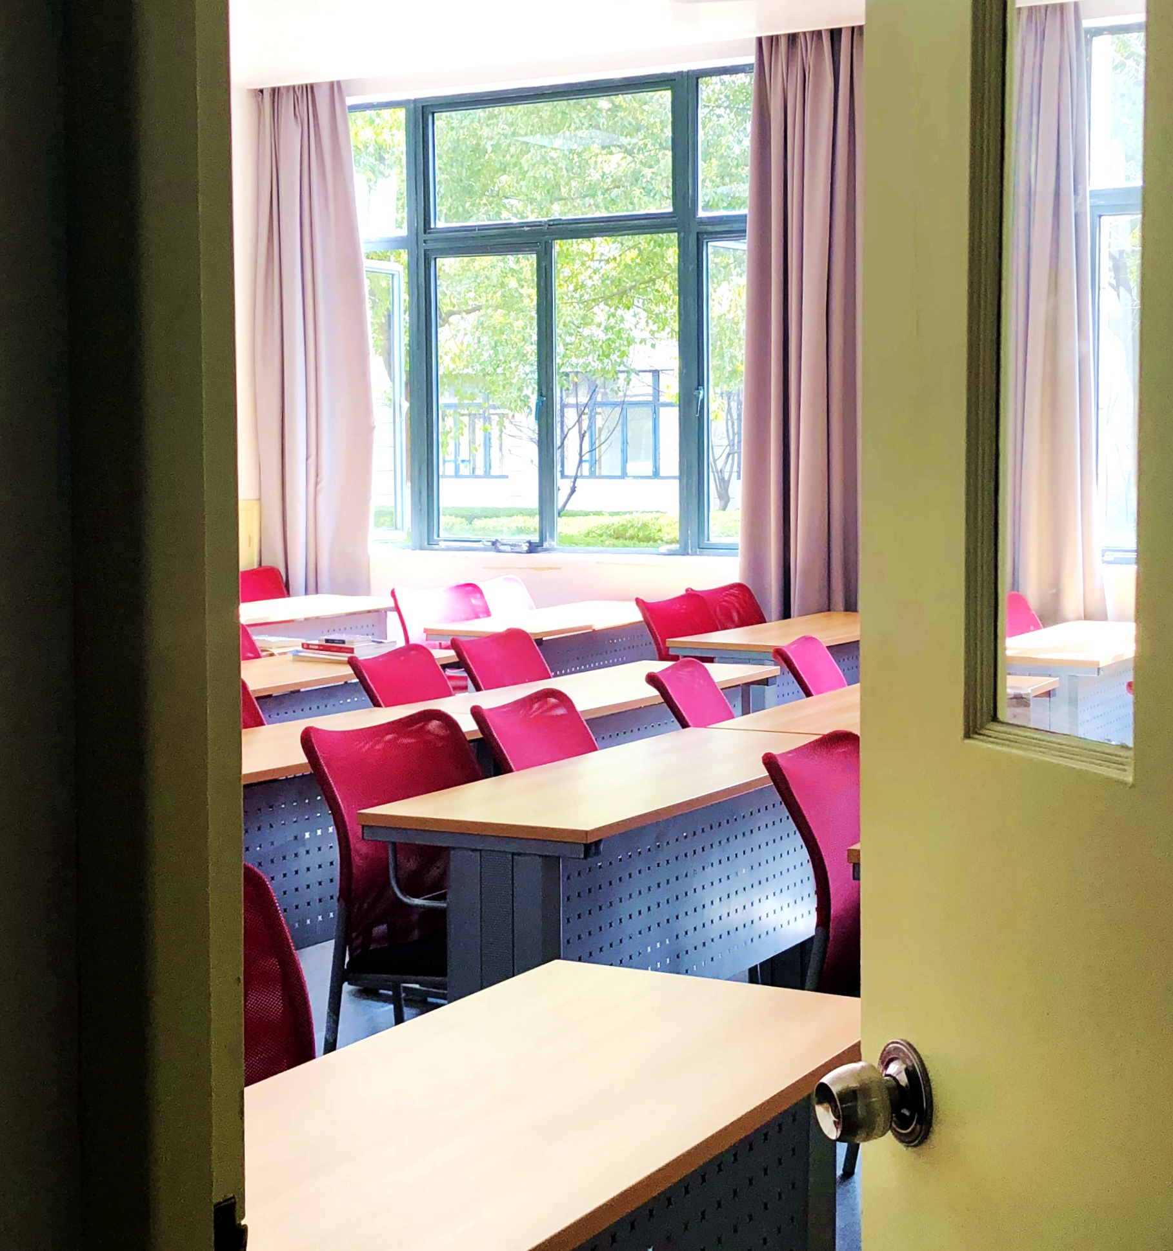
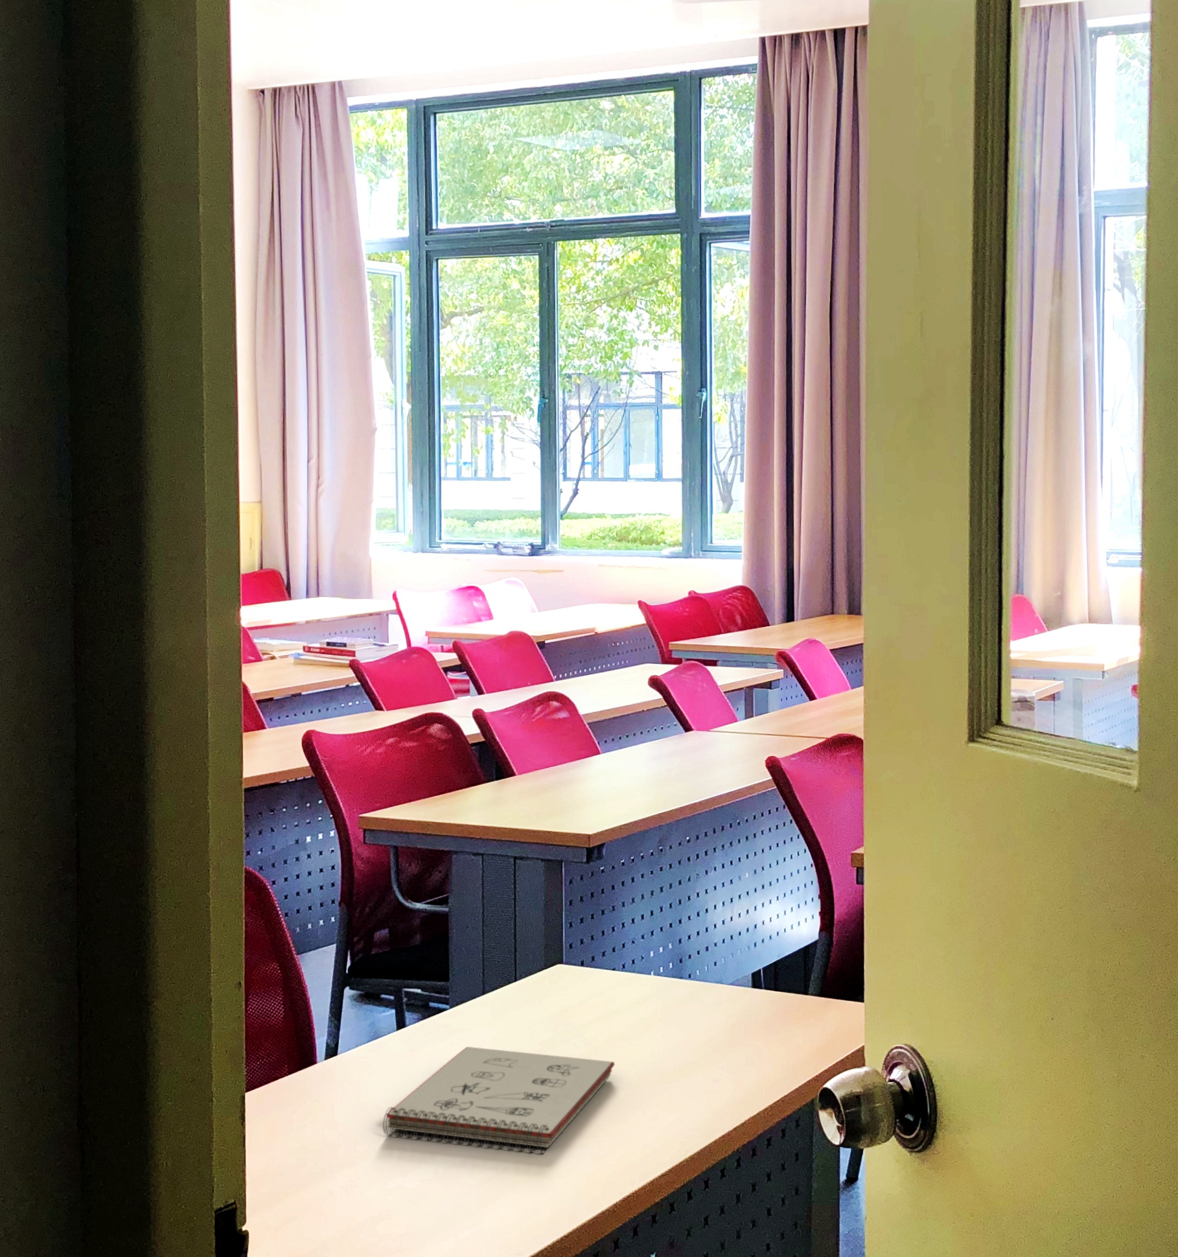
+ notepad [382,1047,614,1155]
